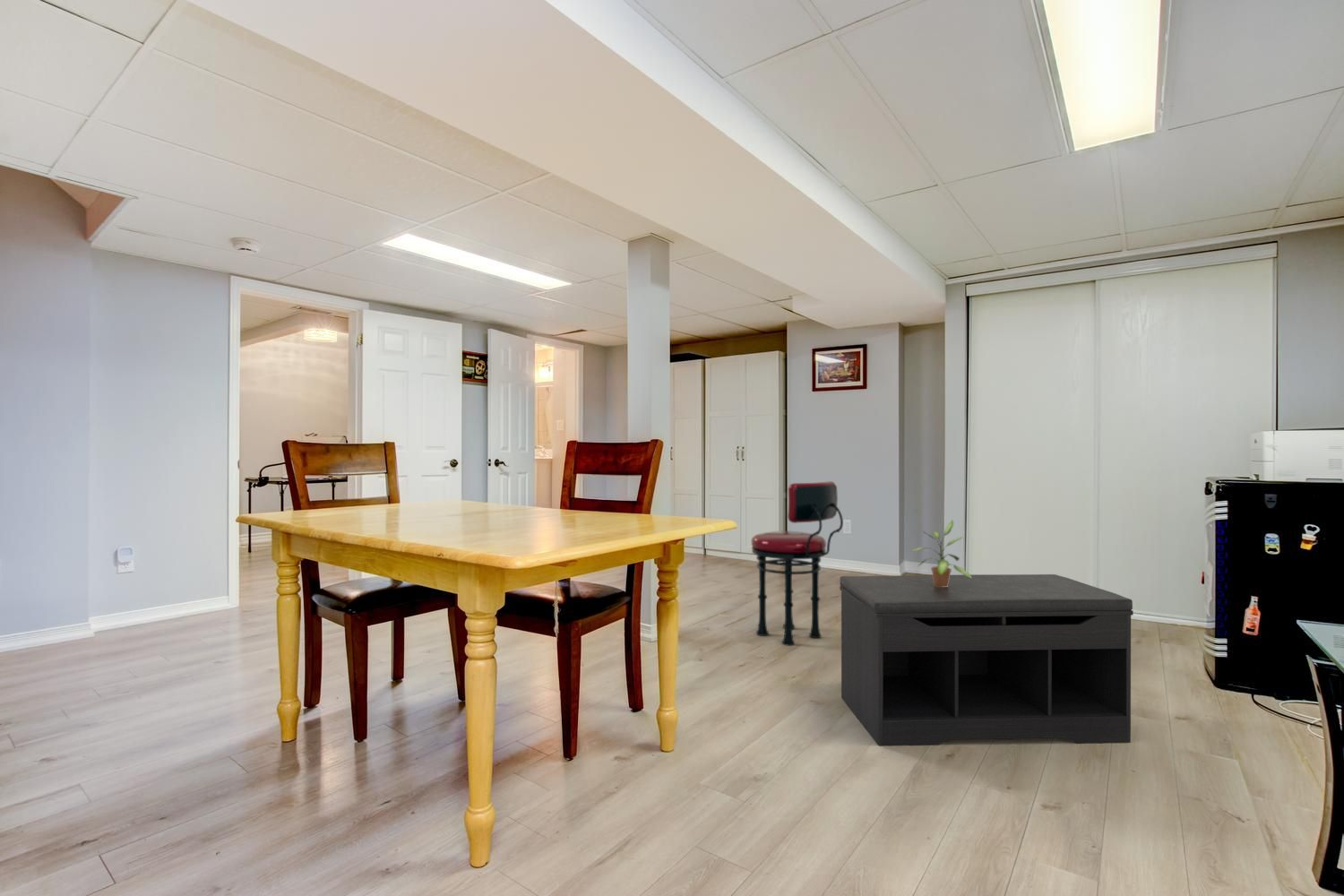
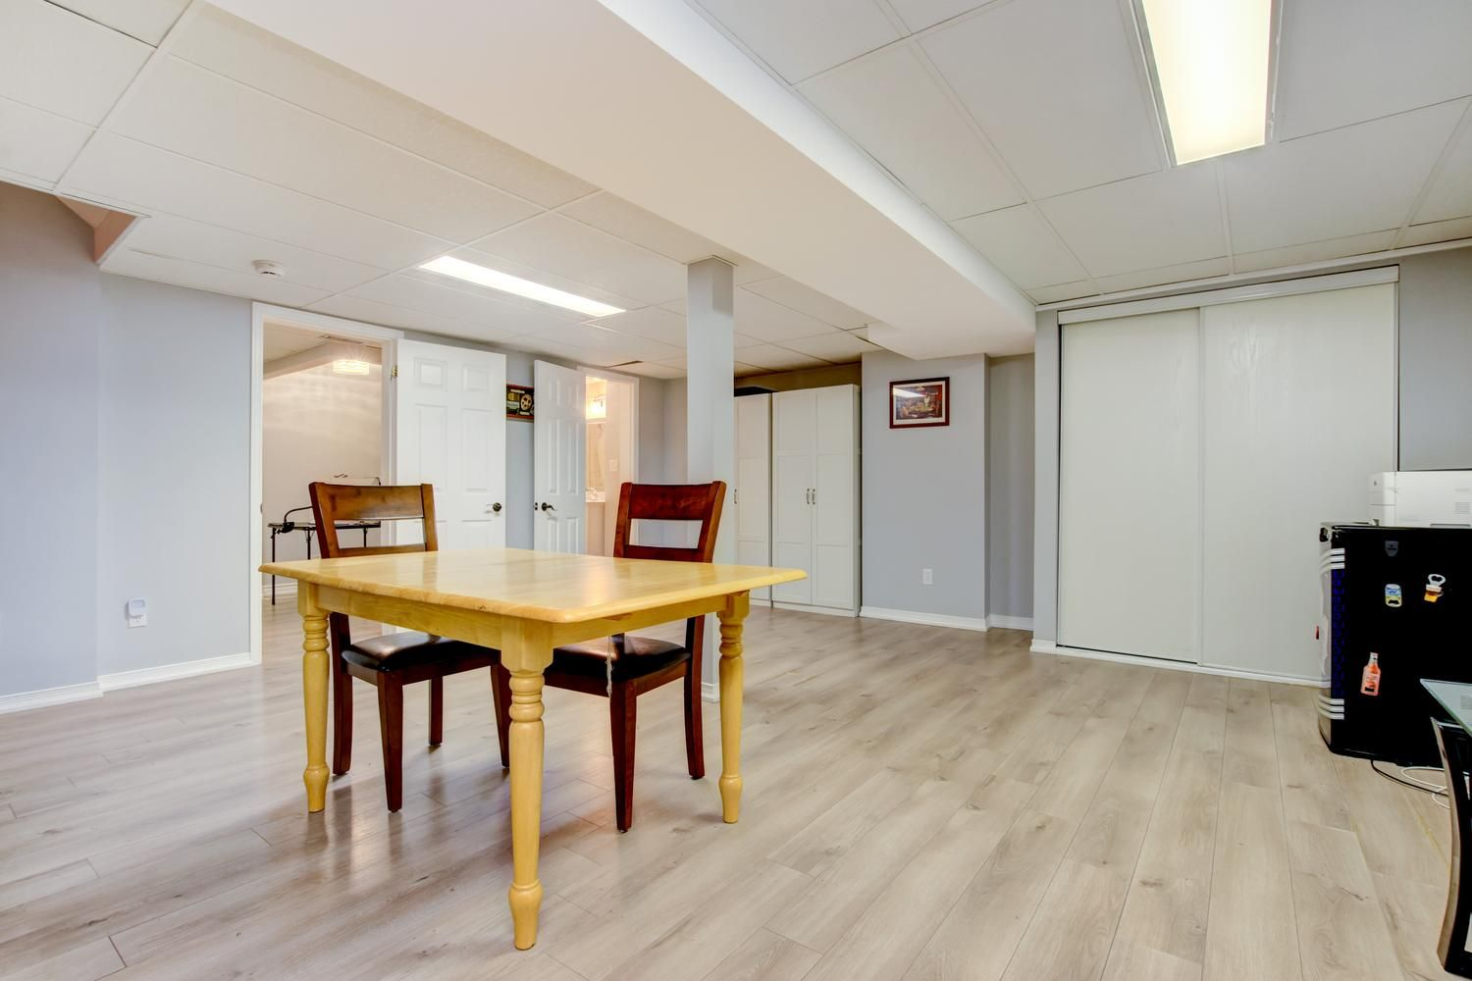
- potted plant [909,519,971,587]
- stool [750,480,844,647]
- bench [839,573,1134,747]
